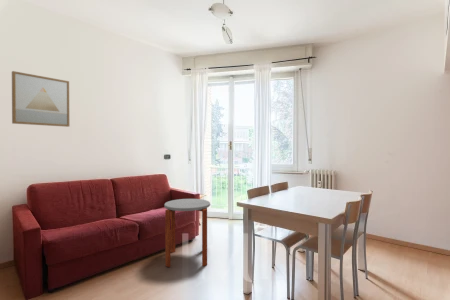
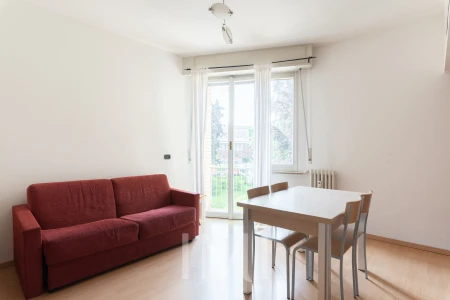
- side table [163,198,211,268]
- wall art [11,70,70,128]
